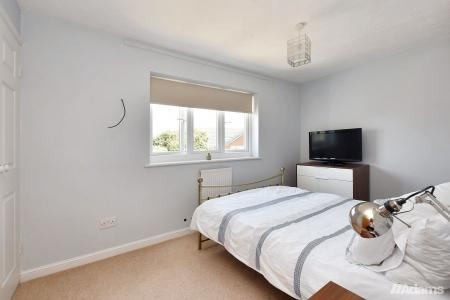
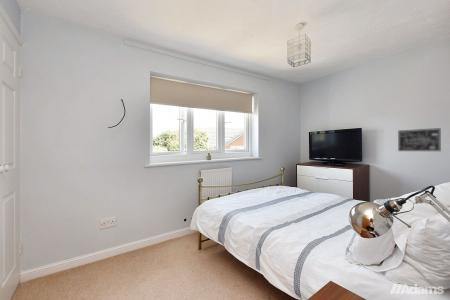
+ wall art [397,127,442,152]
